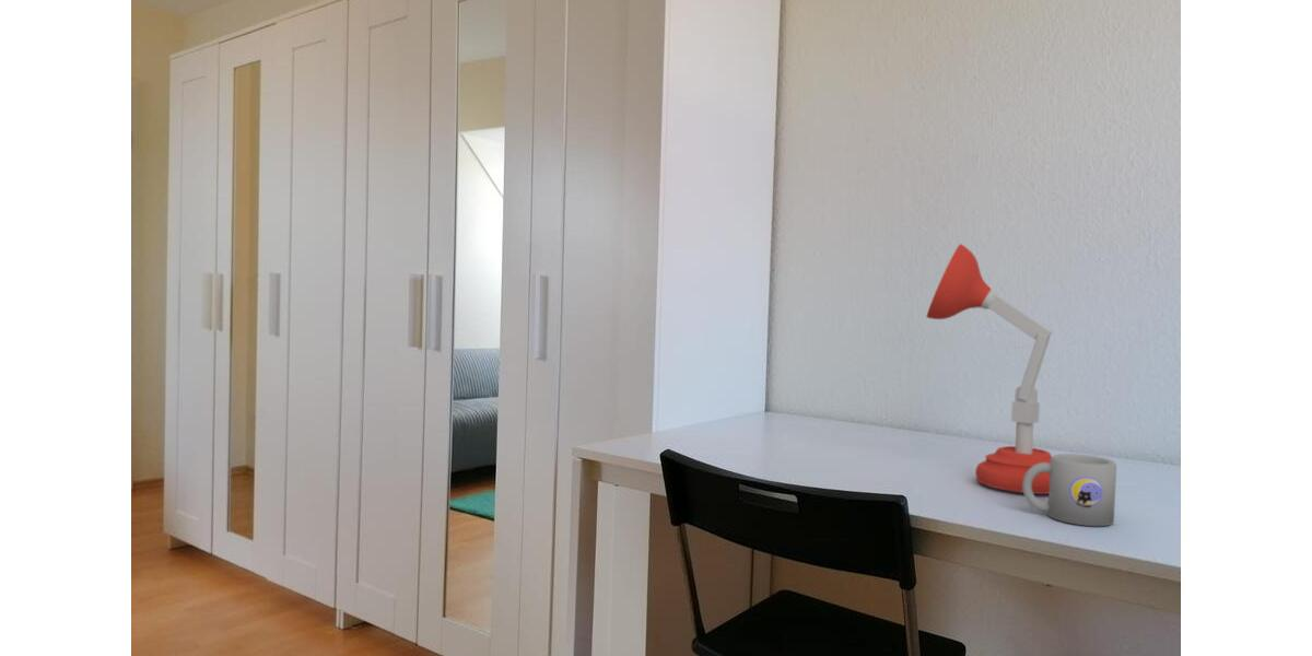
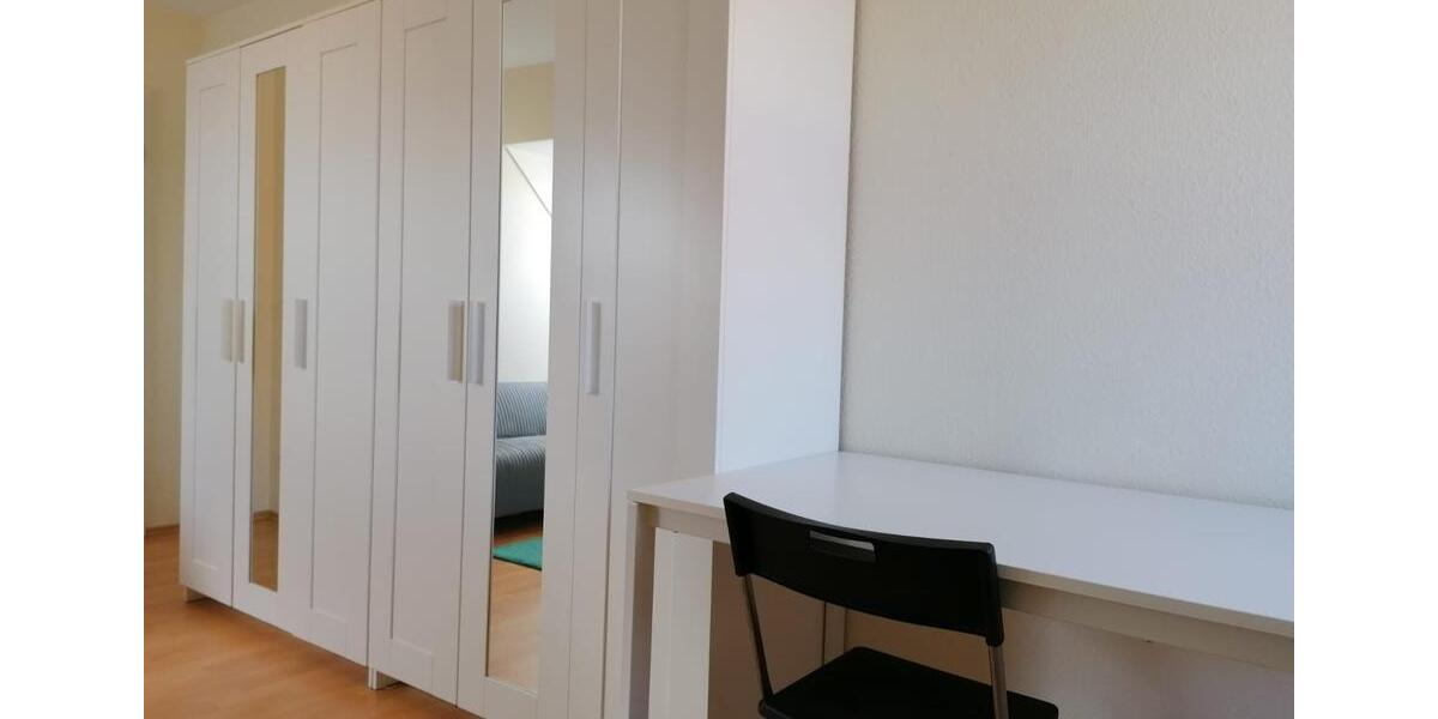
- desk lamp [926,243,1053,495]
- mug [1022,453,1117,527]
